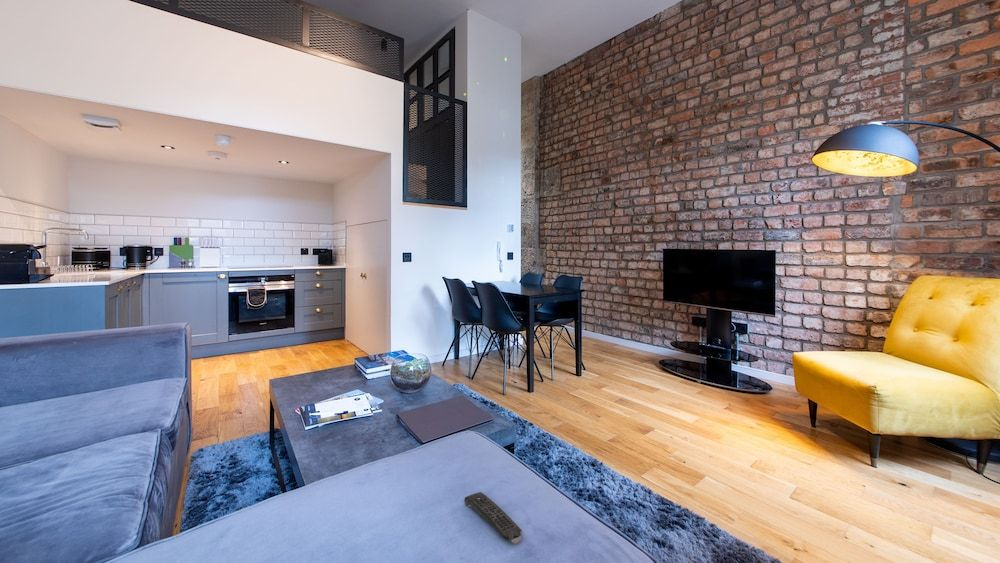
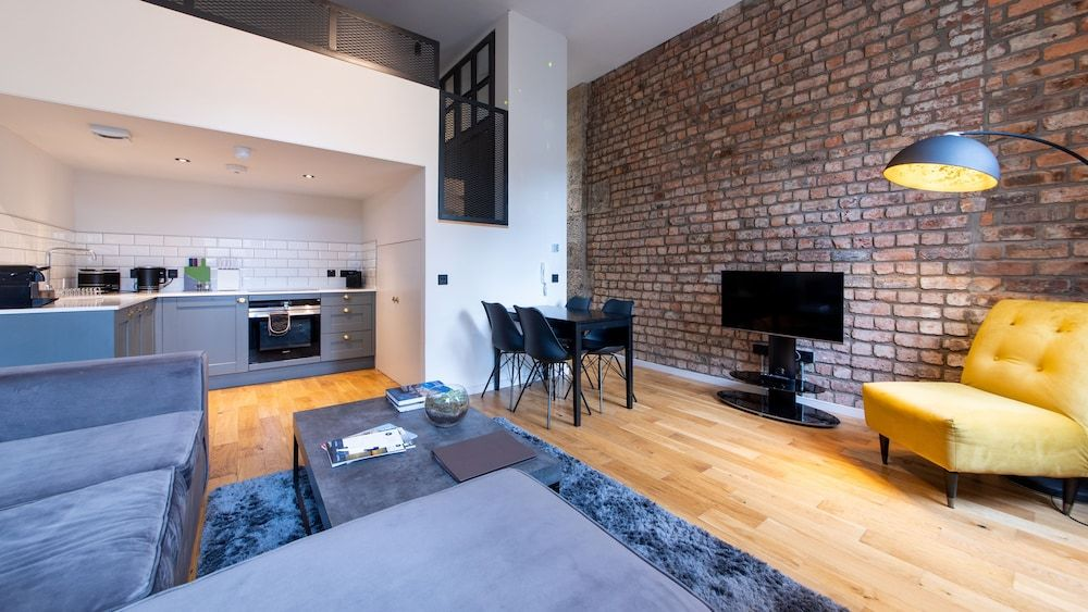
- remote control [463,491,523,545]
